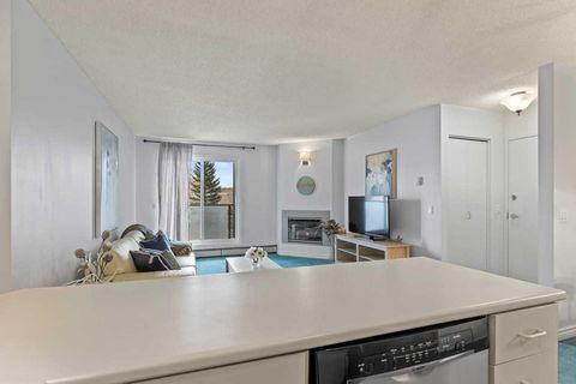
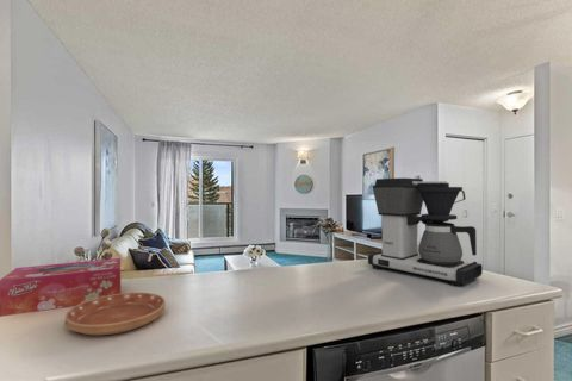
+ saucer [64,292,167,336]
+ coffee maker [367,177,484,287]
+ tissue box [0,257,122,318]
